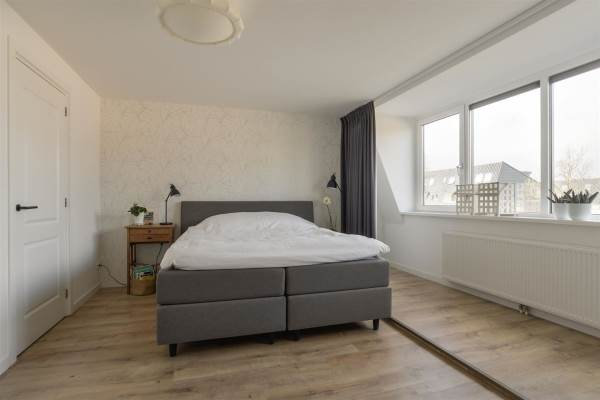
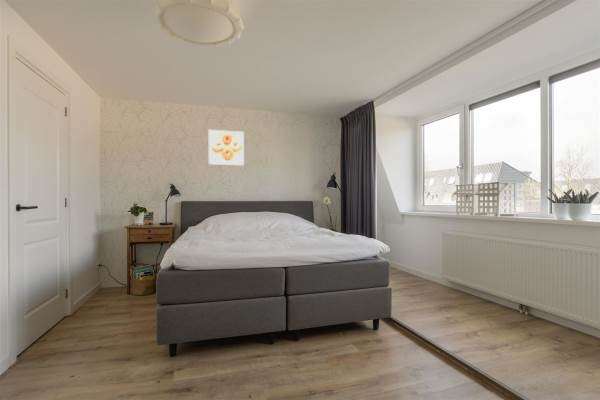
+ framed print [208,129,245,167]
